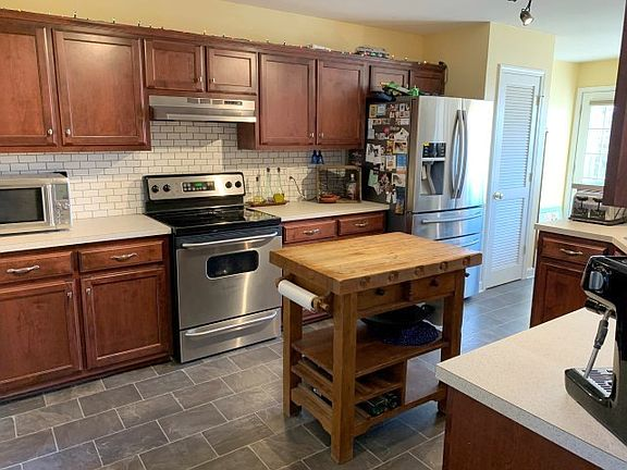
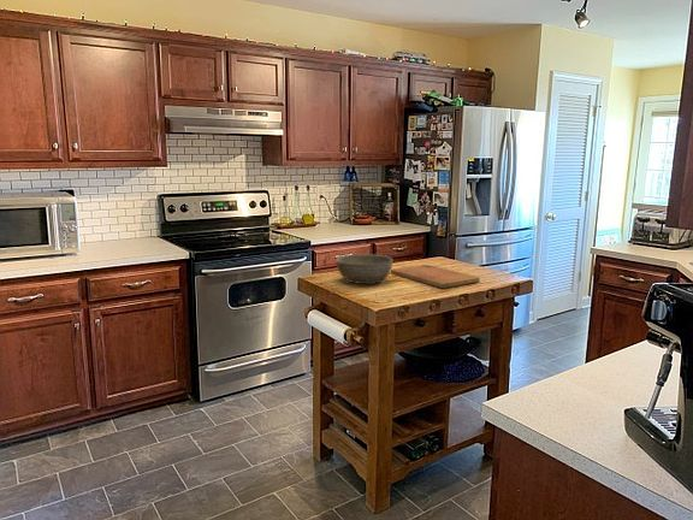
+ cutting board [390,264,481,289]
+ bowl [336,253,393,285]
